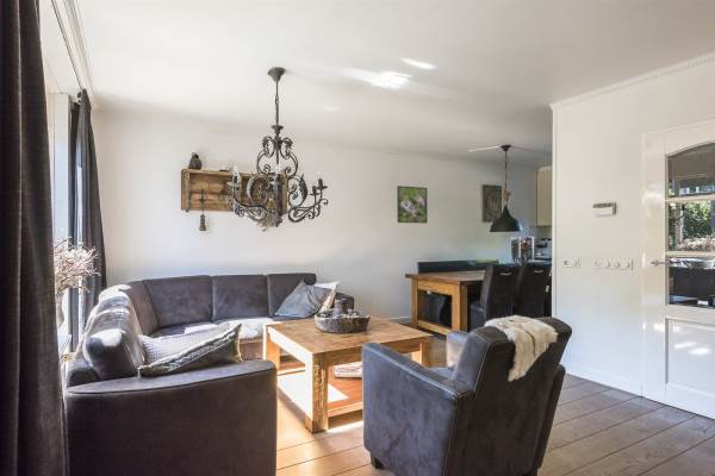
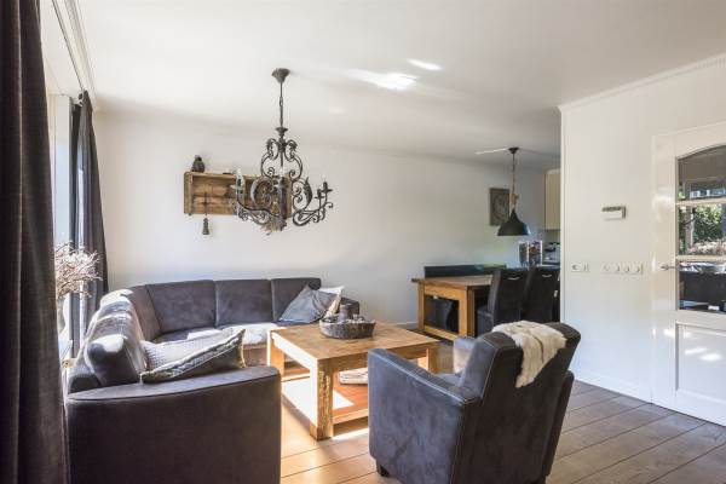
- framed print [396,184,429,224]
